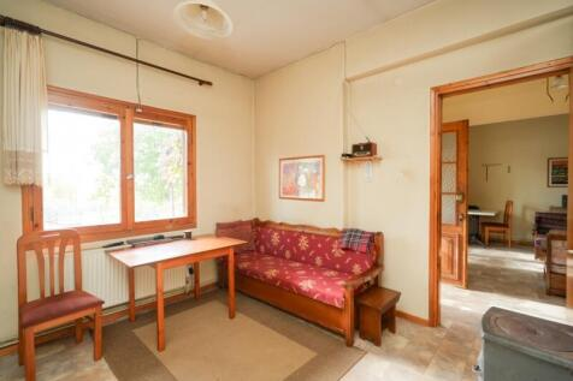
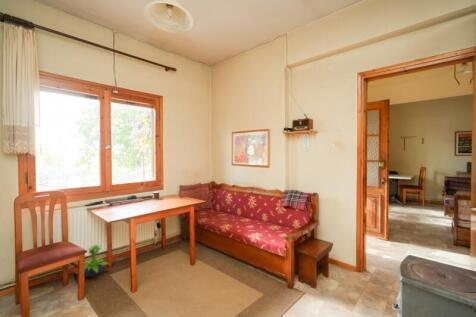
+ potted plant [84,244,111,278]
